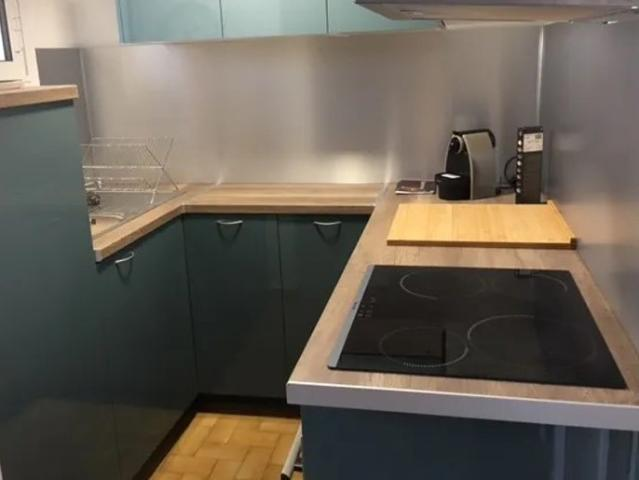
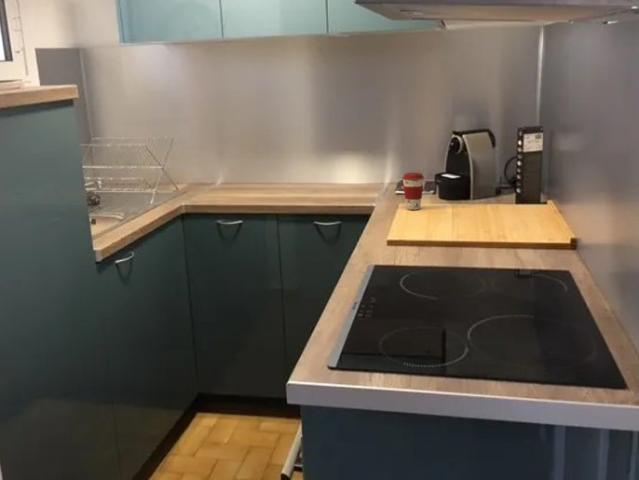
+ coffee cup [401,172,425,211]
